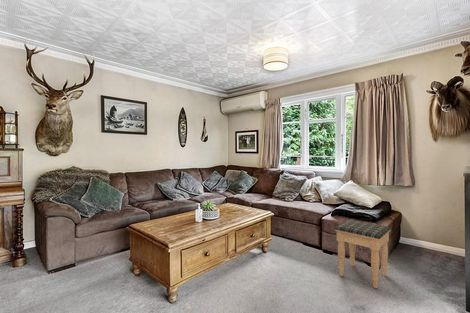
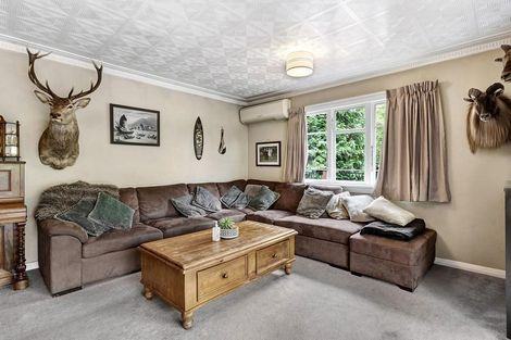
- footstool [334,219,391,289]
